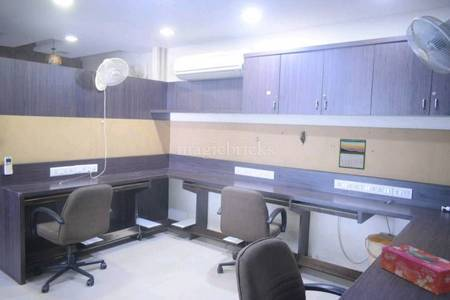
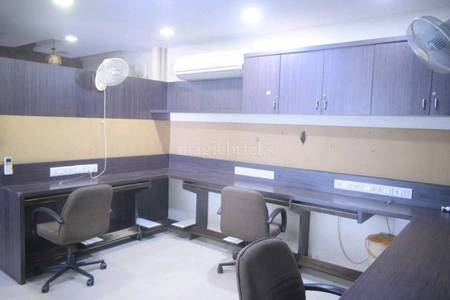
- tissue box [380,243,450,296]
- calendar [338,137,367,171]
